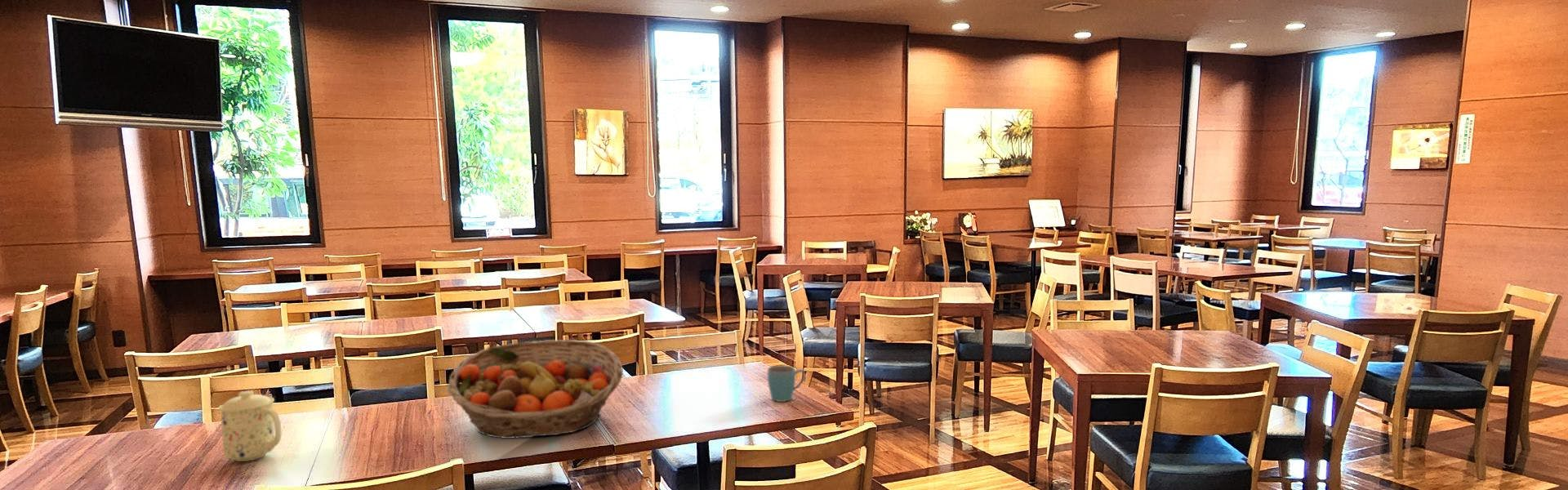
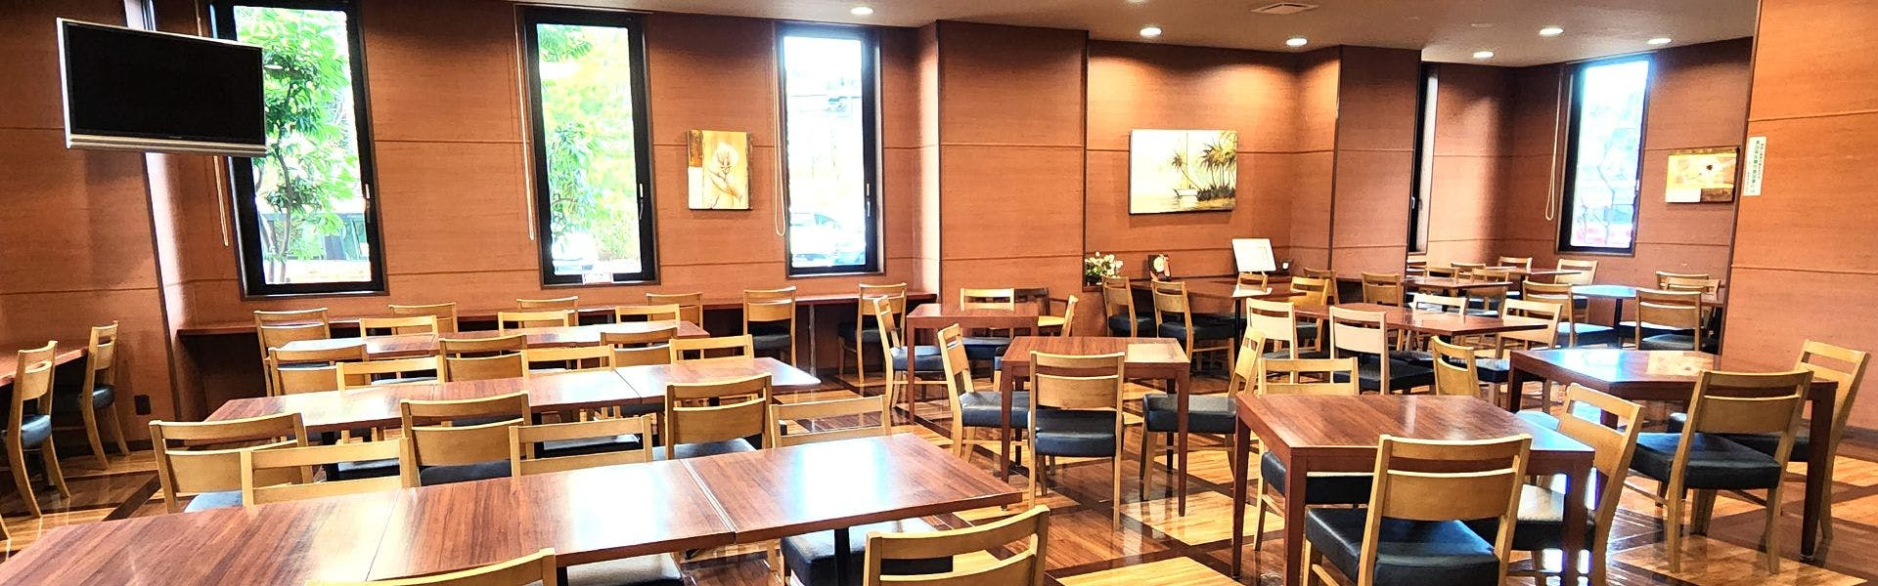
- mug [767,364,806,403]
- fruit basket [447,339,624,439]
- mug [218,390,282,462]
